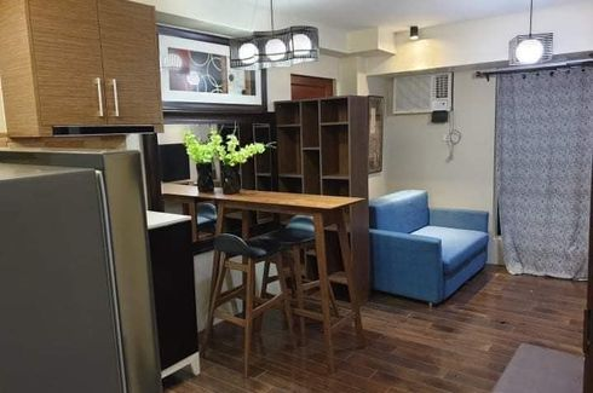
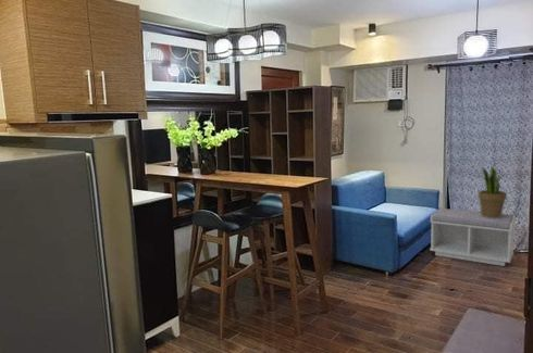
+ bench [429,207,517,267]
+ potted plant [475,165,508,218]
